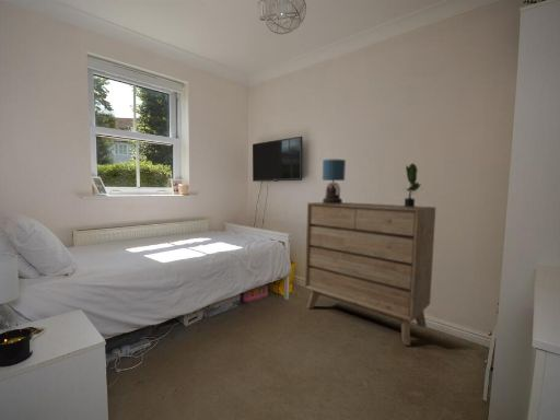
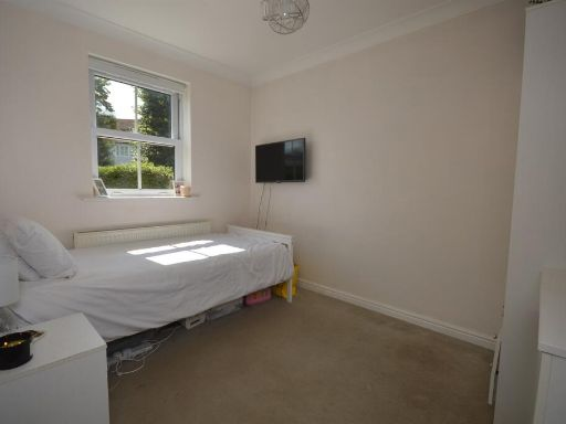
- potted plant [404,162,425,207]
- dresser [304,201,436,347]
- table lamp [322,159,347,205]
